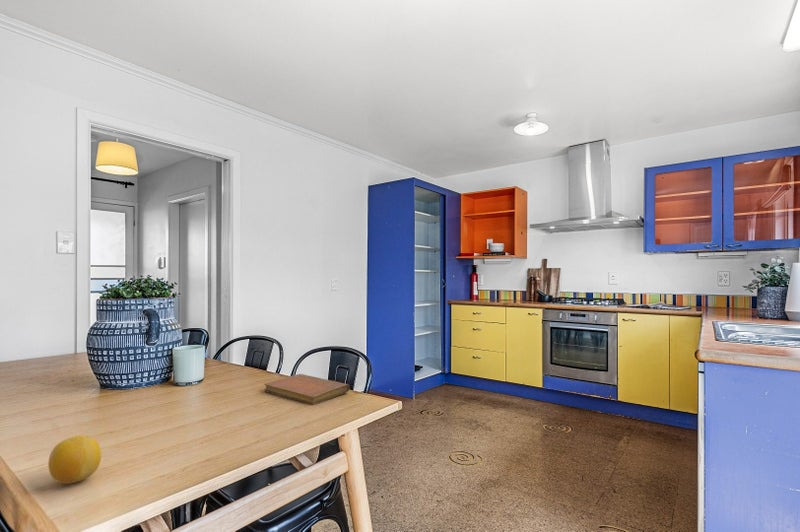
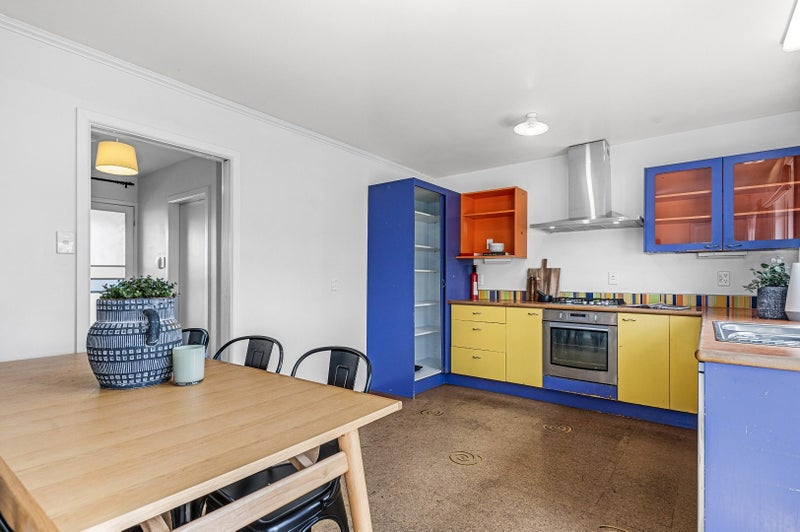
- fruit [47,434,102,485]
- notebook [263,373,350,406]
